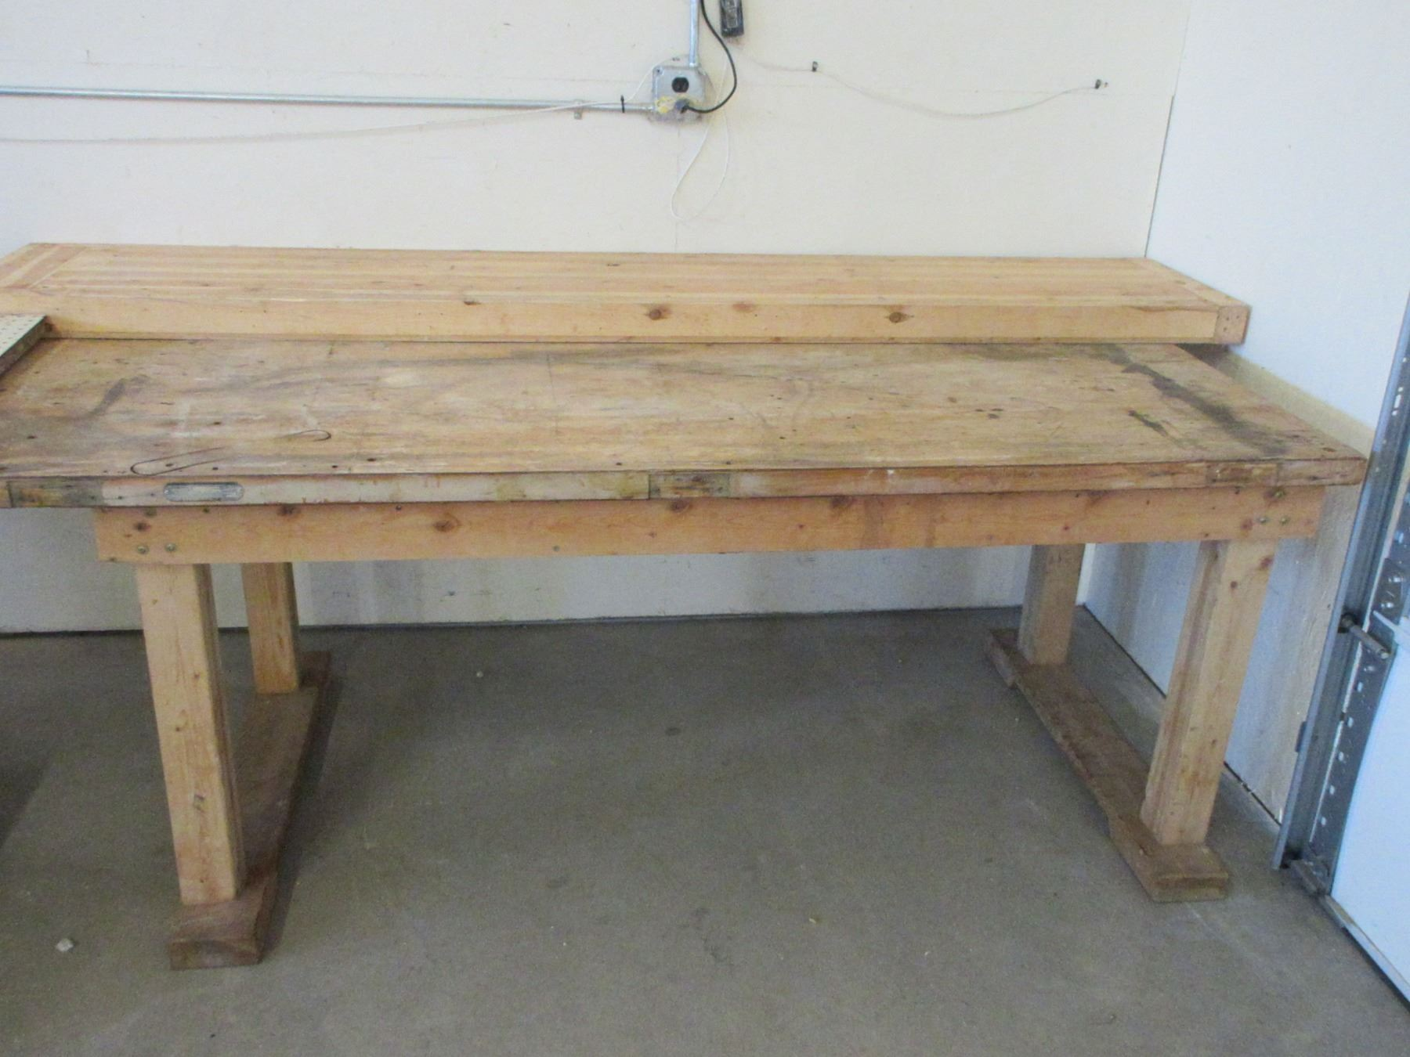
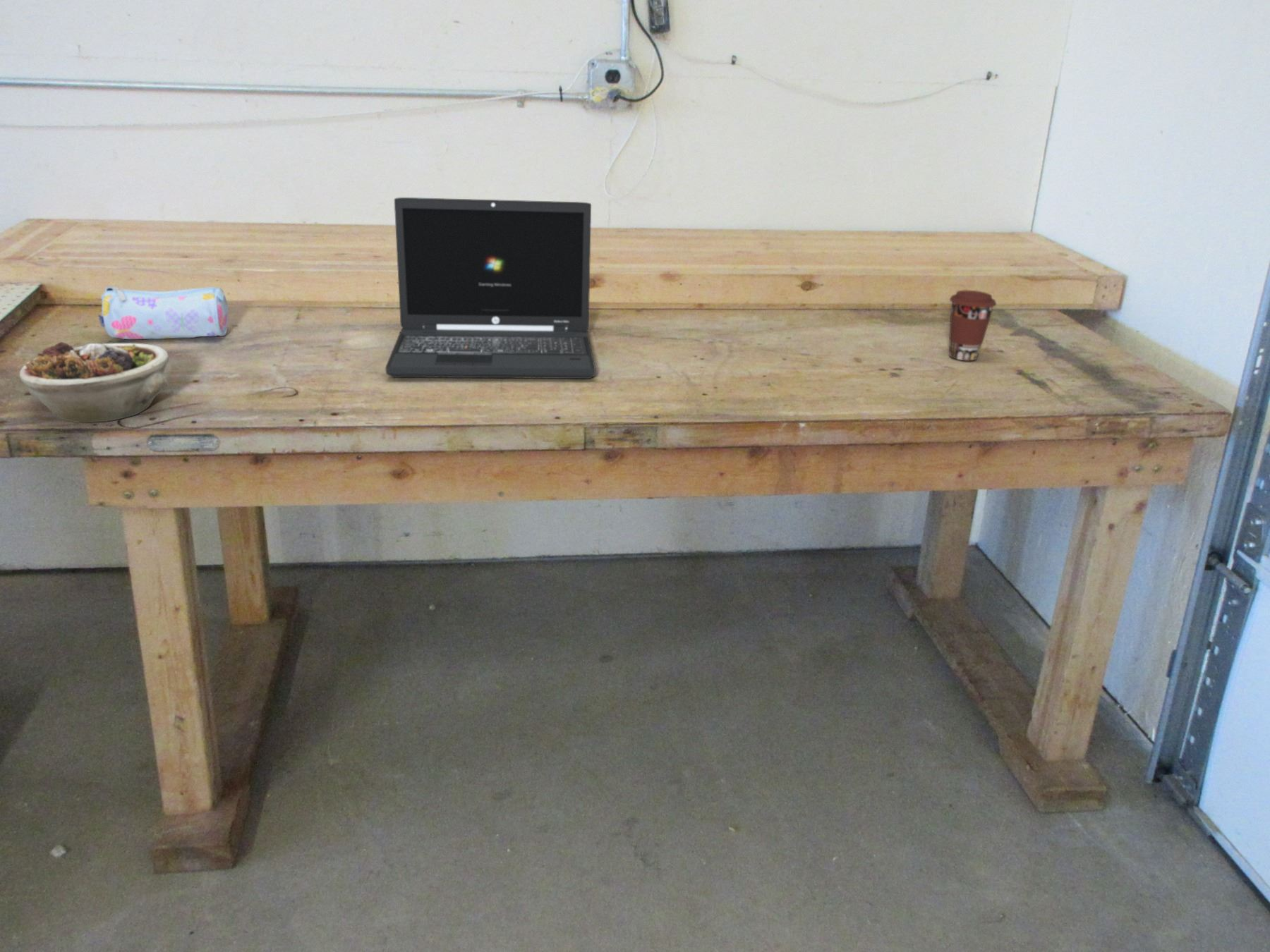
+ laptop [385,197,596,379]
+ coffee cup [948,289,997,361]
+ pencil case [97,286,229,340]
+ succulent planter [19,341,169,424]
